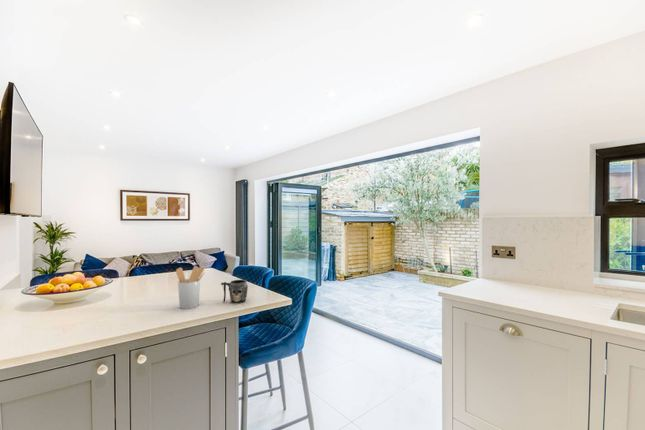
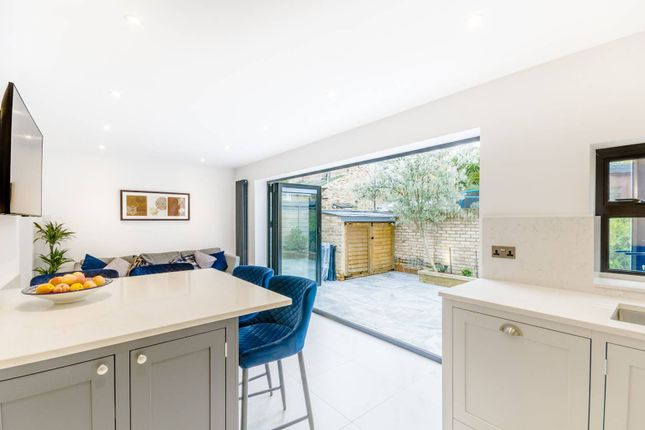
- utensil holder [175,265,206,310]
- mug [220,279,249,304]
